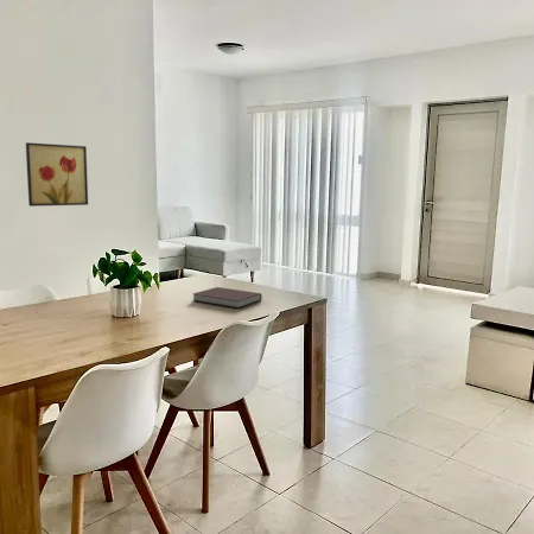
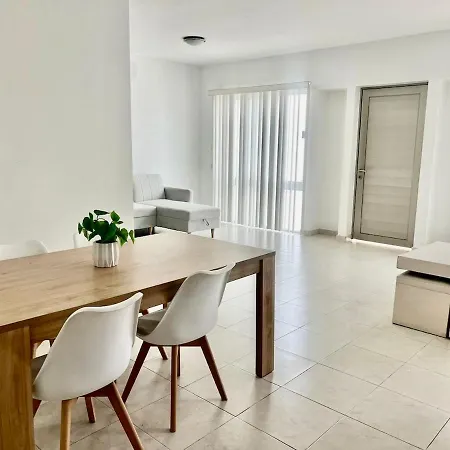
- notebook [191,286,263,310]
- wall art [25,141,89,208]
